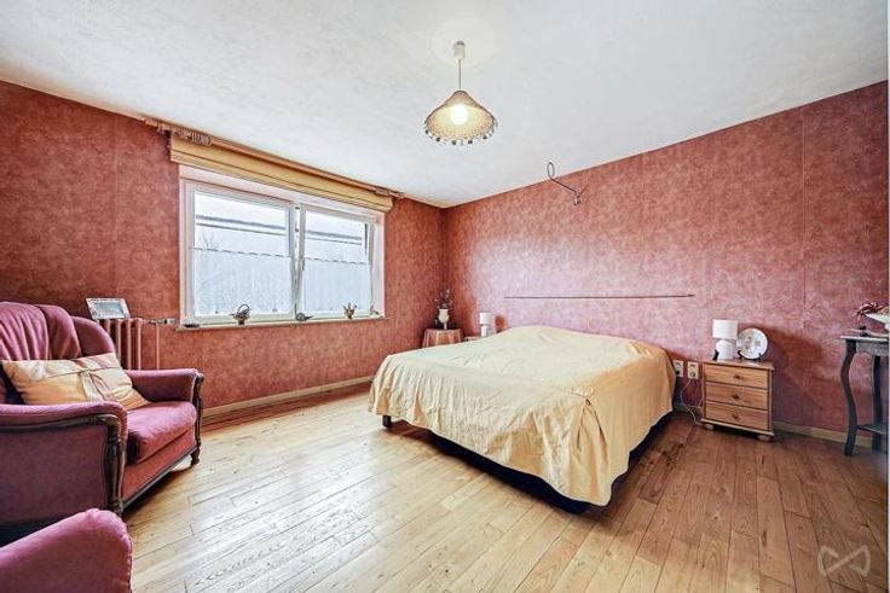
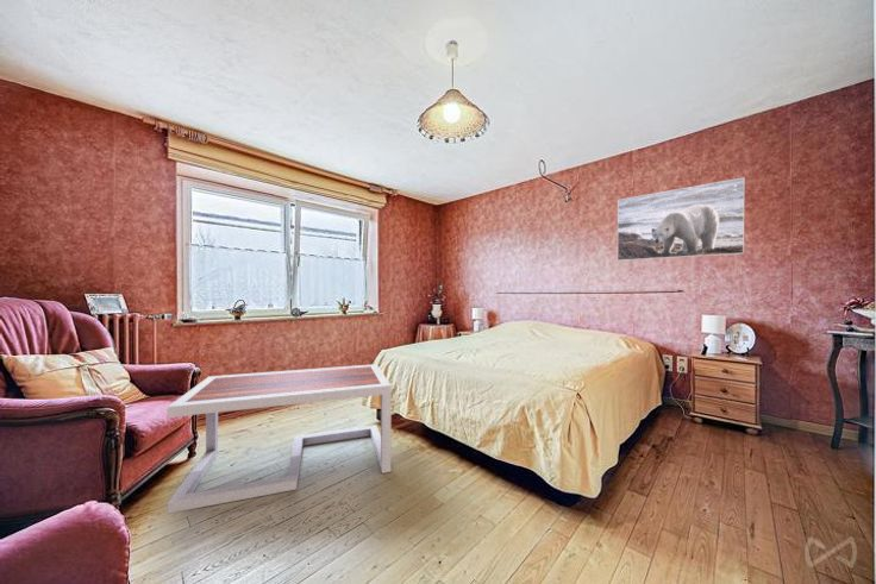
+ coffee table [167,363,393,515]
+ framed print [617,176,746,262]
